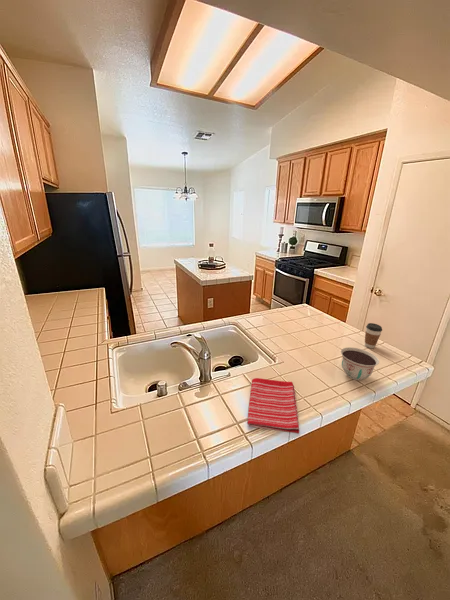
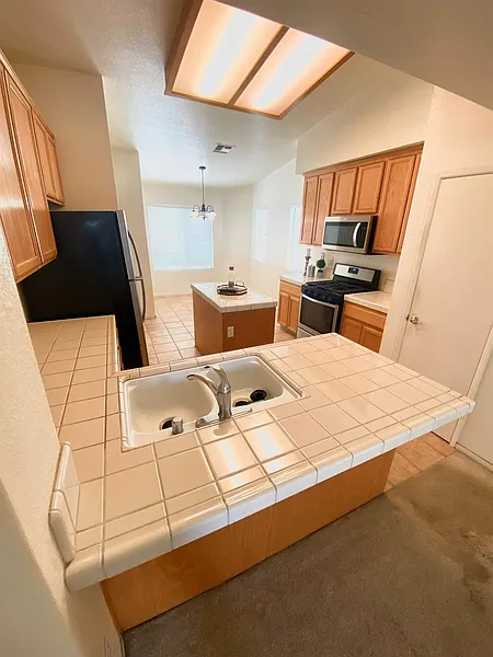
- dish towel [247,377,300,435]
- coffee cup [364,322,383,349]
- bowl [340,346,380,381]
